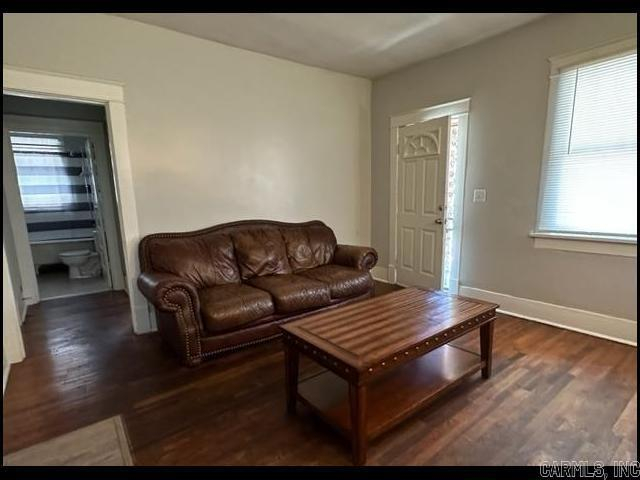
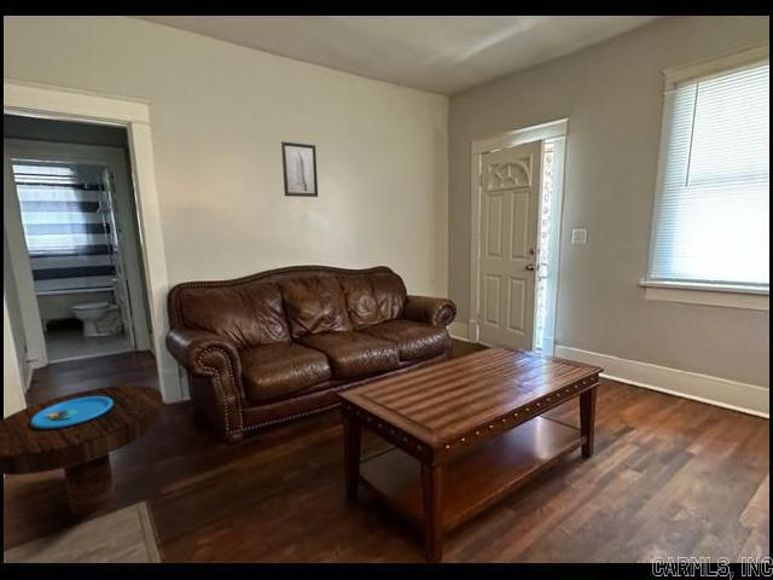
+ wall art [280,140,319,198]
+ side table [0,384,164,516]
